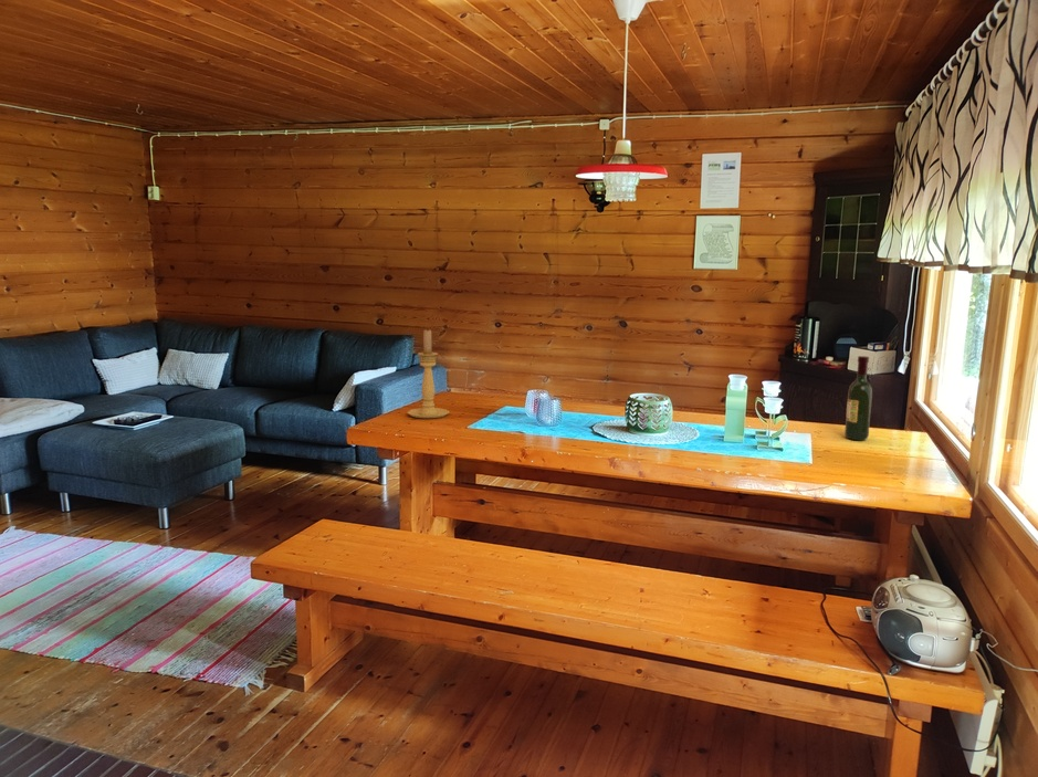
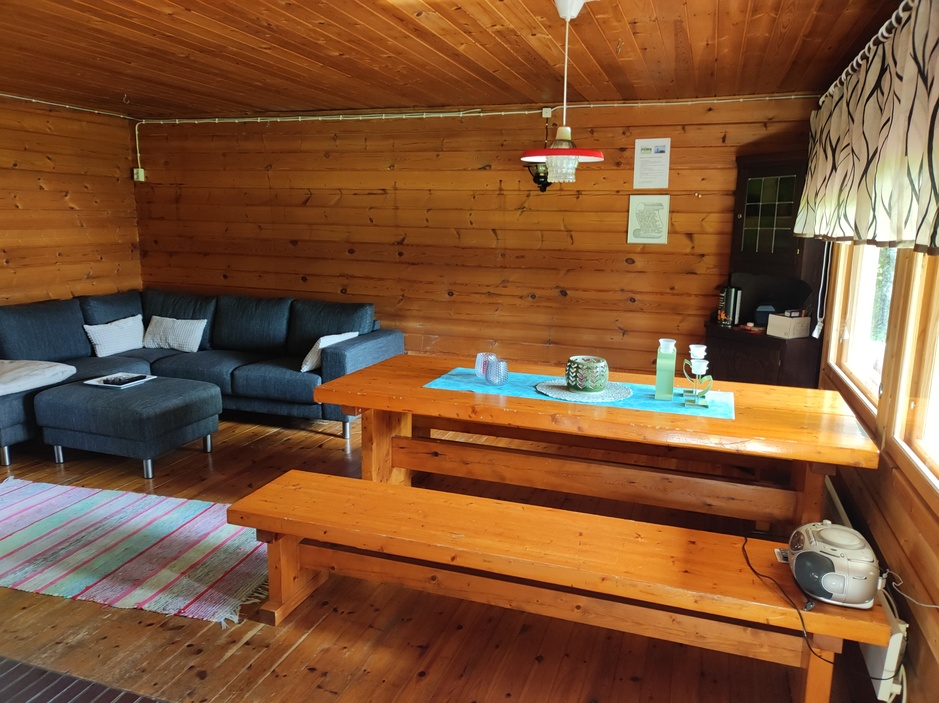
- candle holder [407,328,450,419]
- wine bottle [843,355,873,441]
